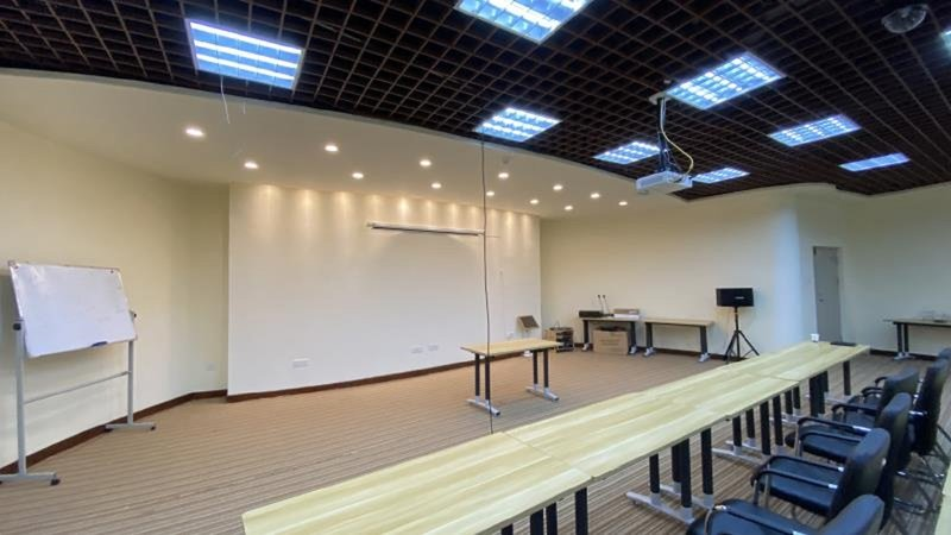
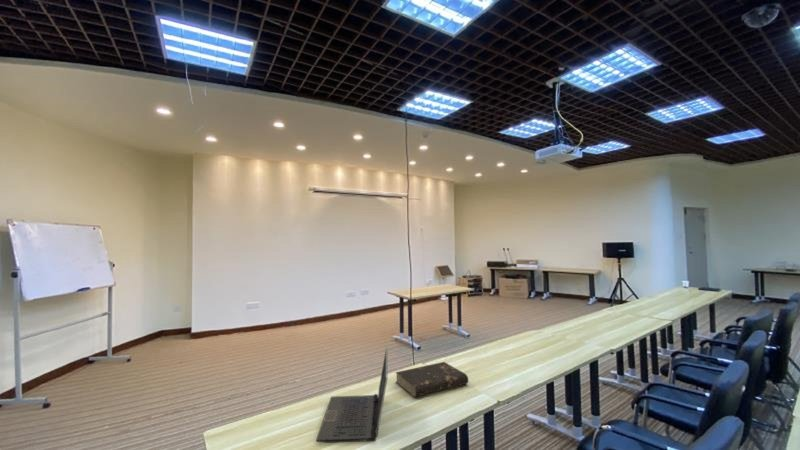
+ laptop [315,347,389,444]
+ book [394,361,469,398]
